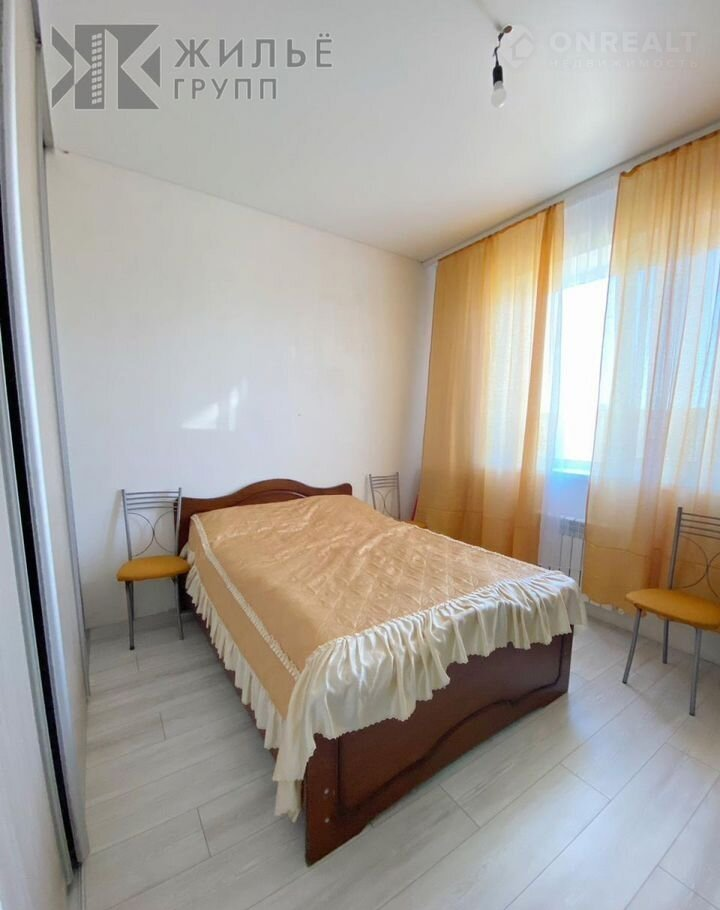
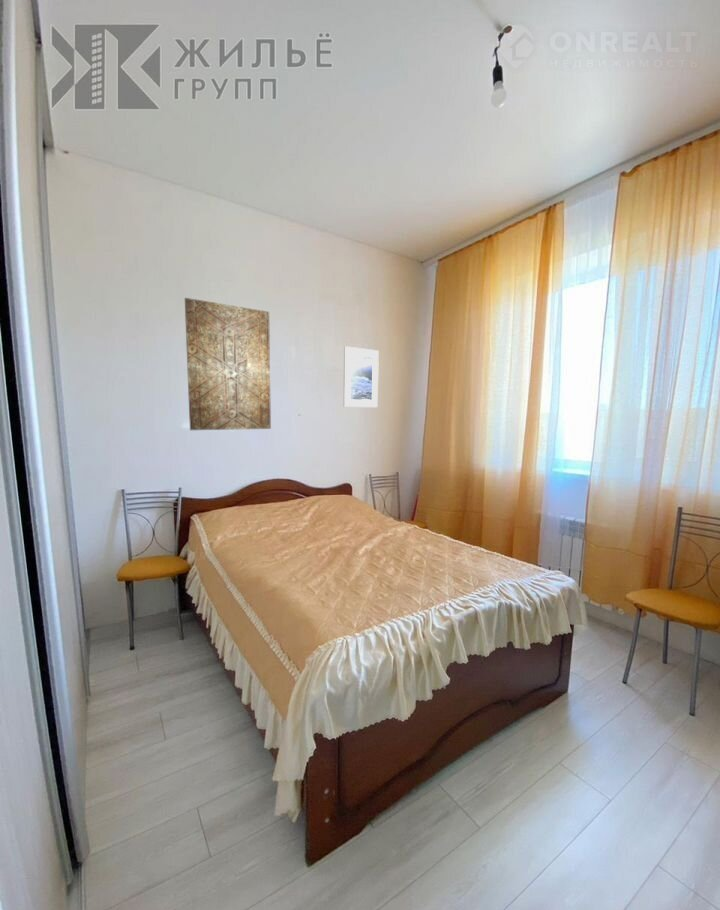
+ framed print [342,345,380,408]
+ wall art [184,297,272,431]
